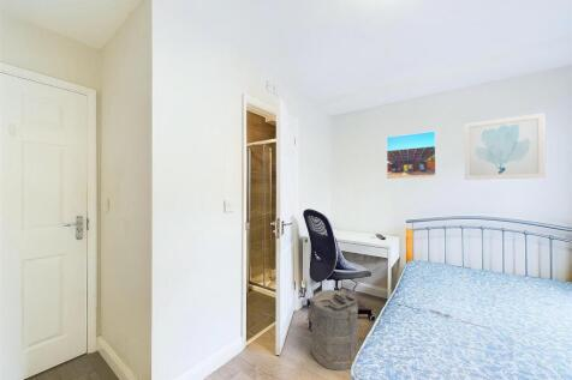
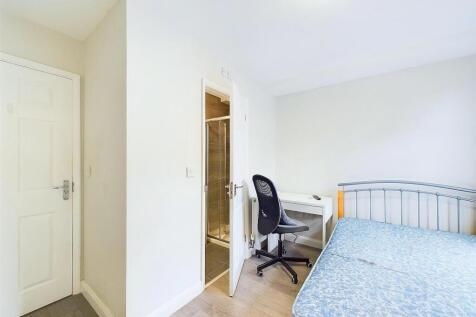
- wall art [463,113,547,181]
- laundry hamper [305,288,359,370]
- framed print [386,129,437,180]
